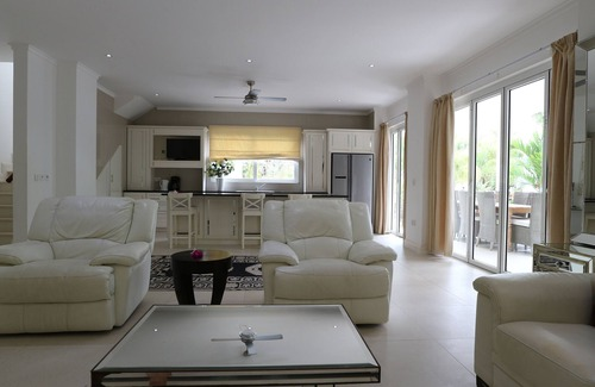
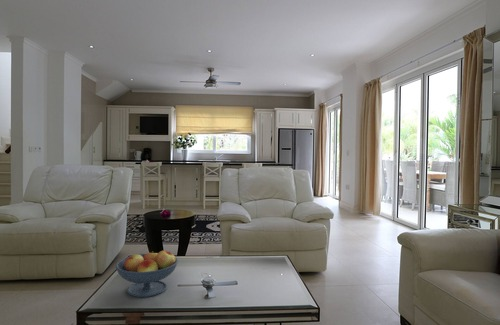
+ fruit bowl [114,250,179,298]
